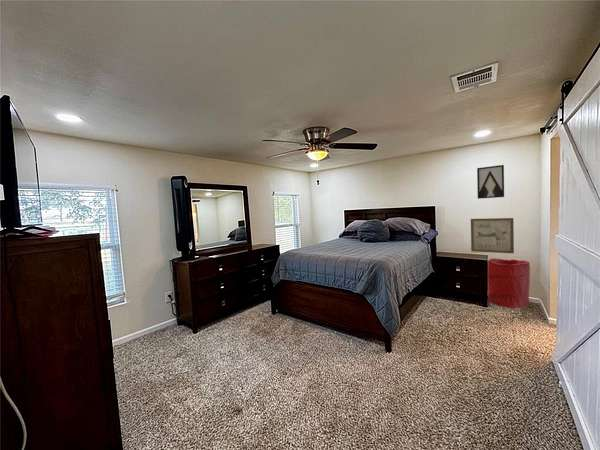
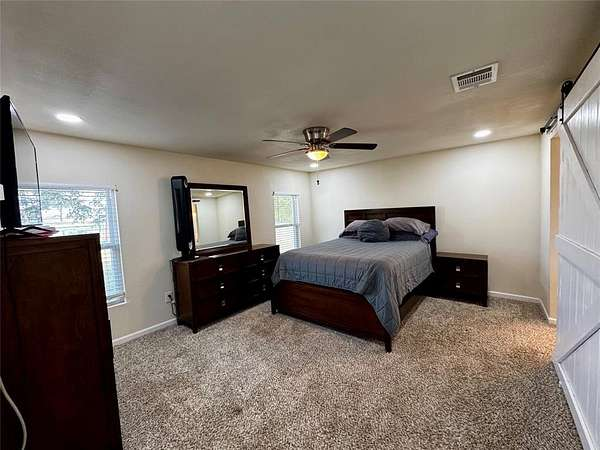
- wall art [470,217,515,254]
- wall art [476,164,505,200]
- laundry hamper [487,258,531,310]
